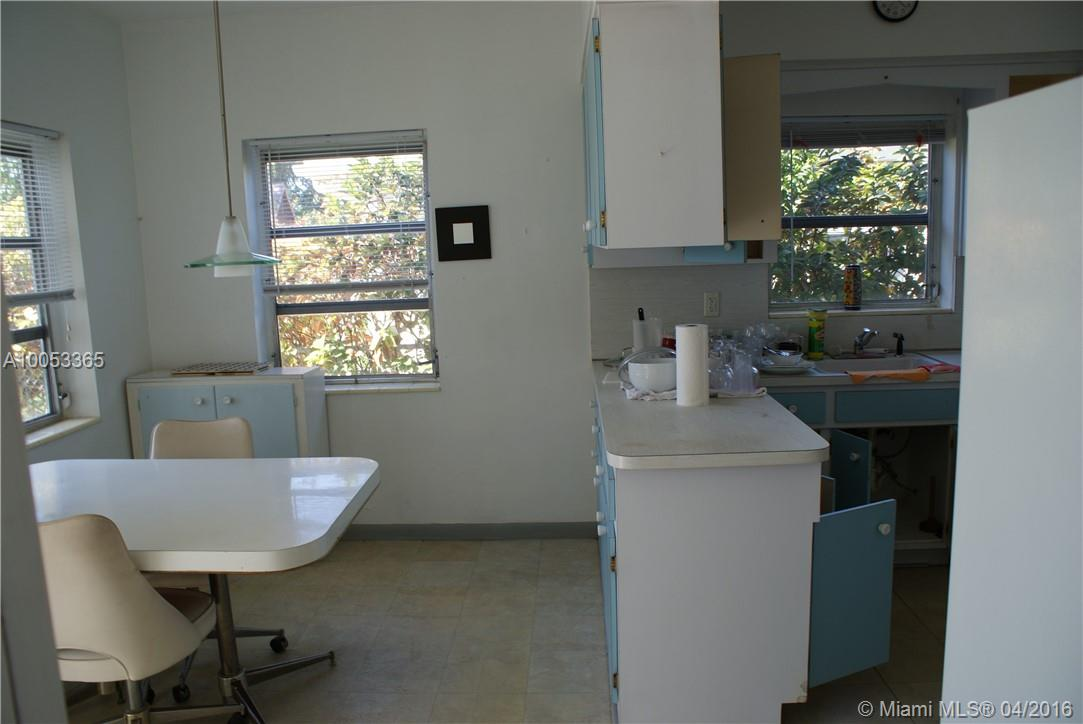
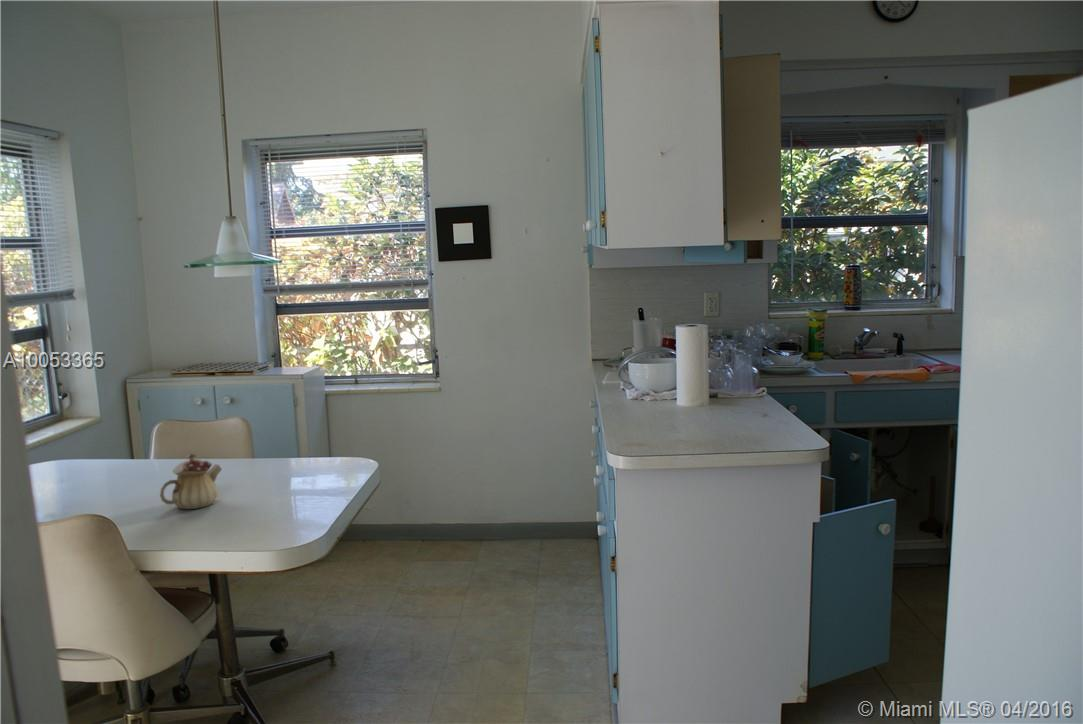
+ teapot [159,452,223,510]
